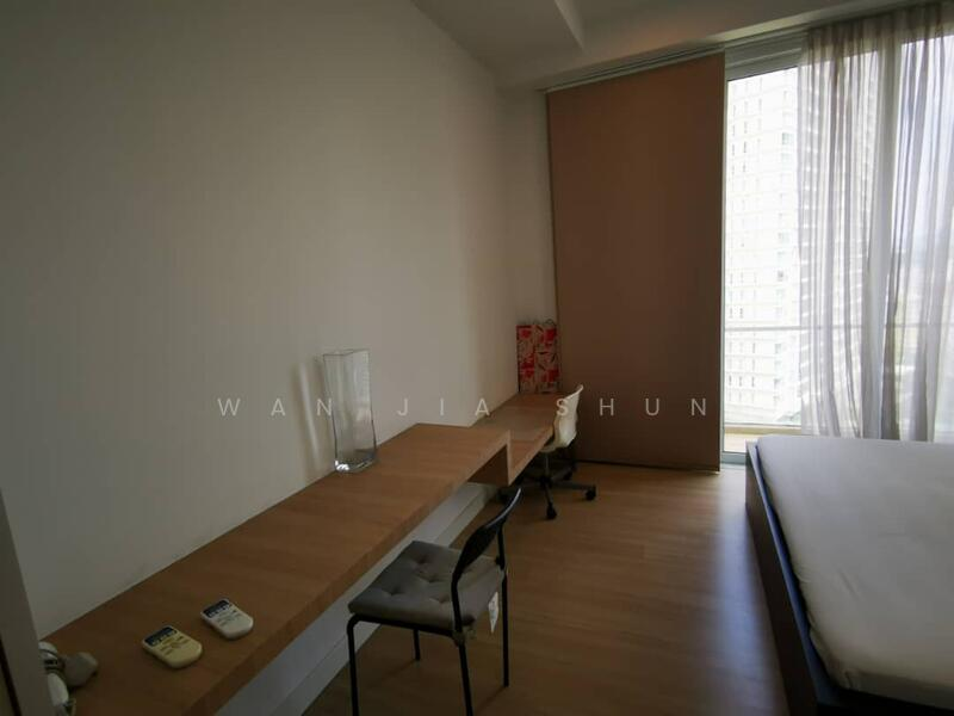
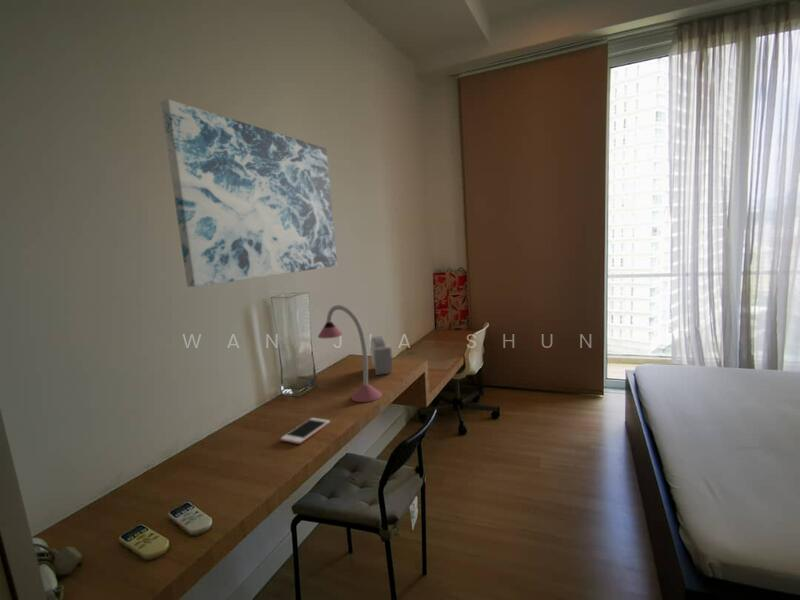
+ desk lamp [317,304,383,403]
+ alarm clock [369,335,393,376]
+ cell phone [280,417,331,445]
+ wall art [160,98,338,288]
